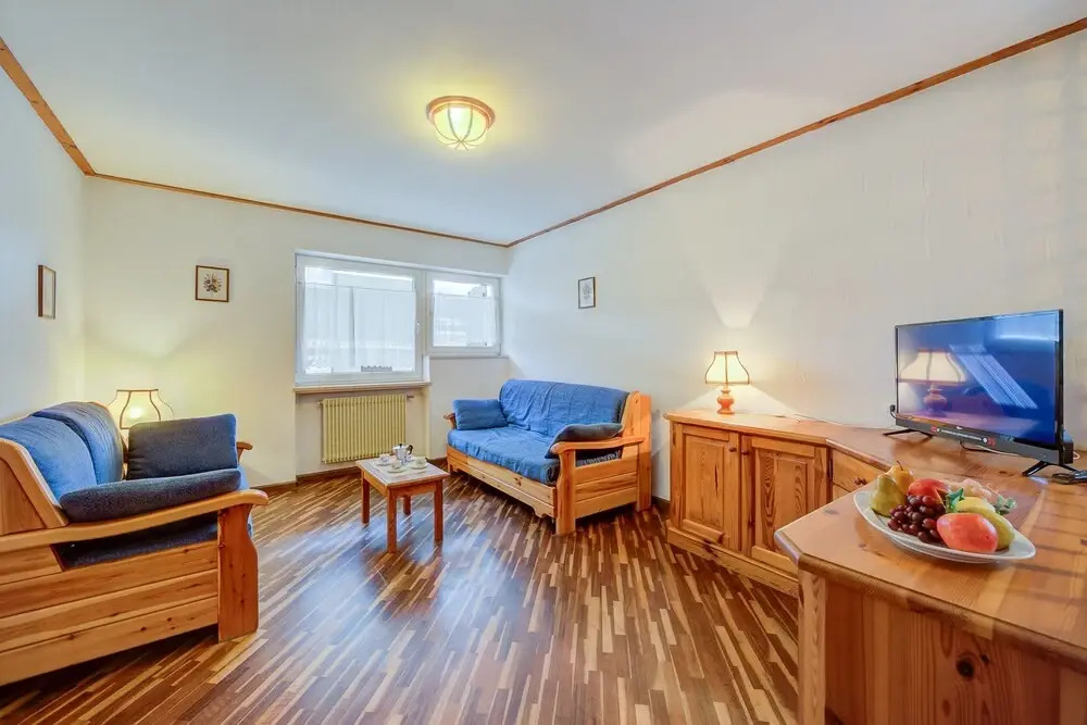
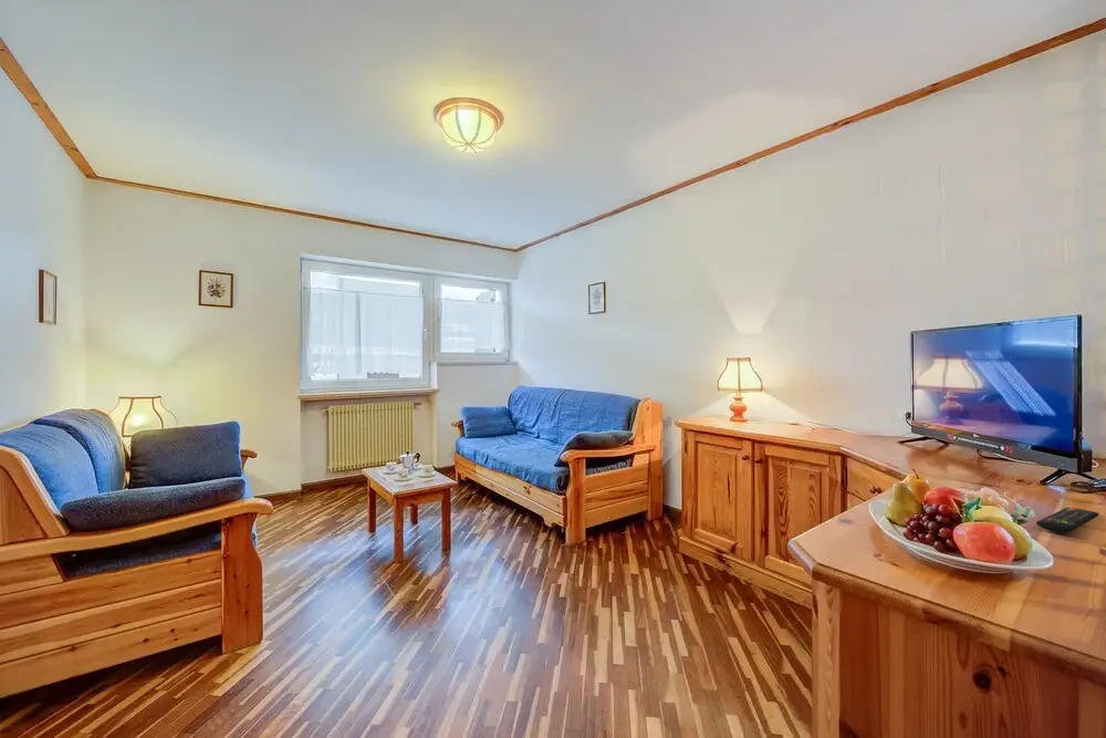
+ remote control [1035,507,1099,533]
